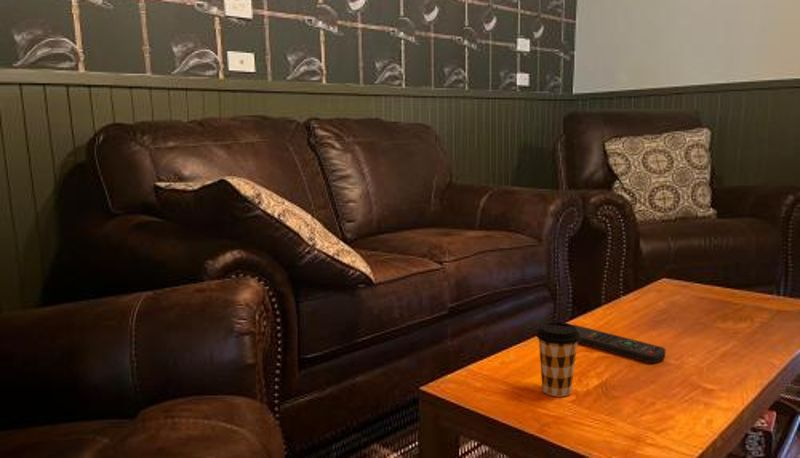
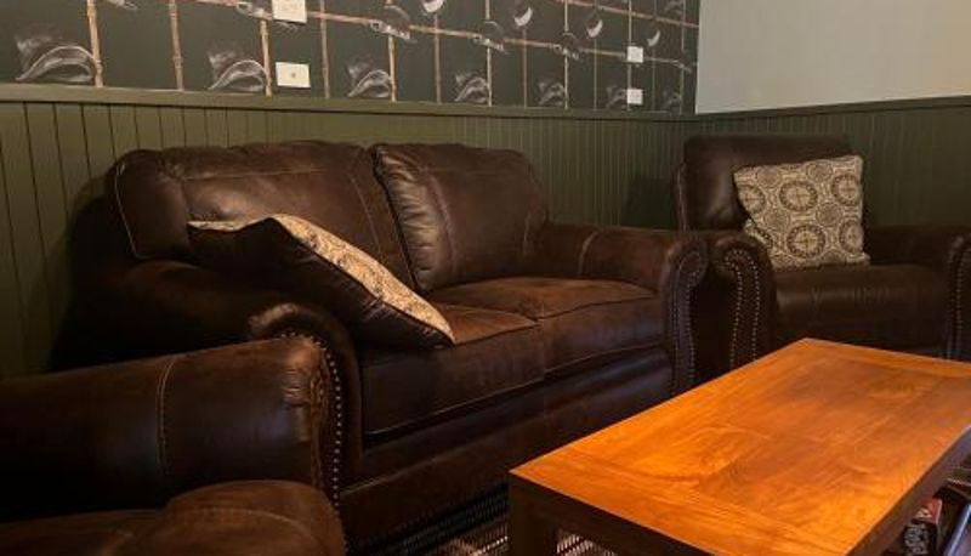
- remote control [573,324,667,364]
- coffee cup [535,321,581,398]
